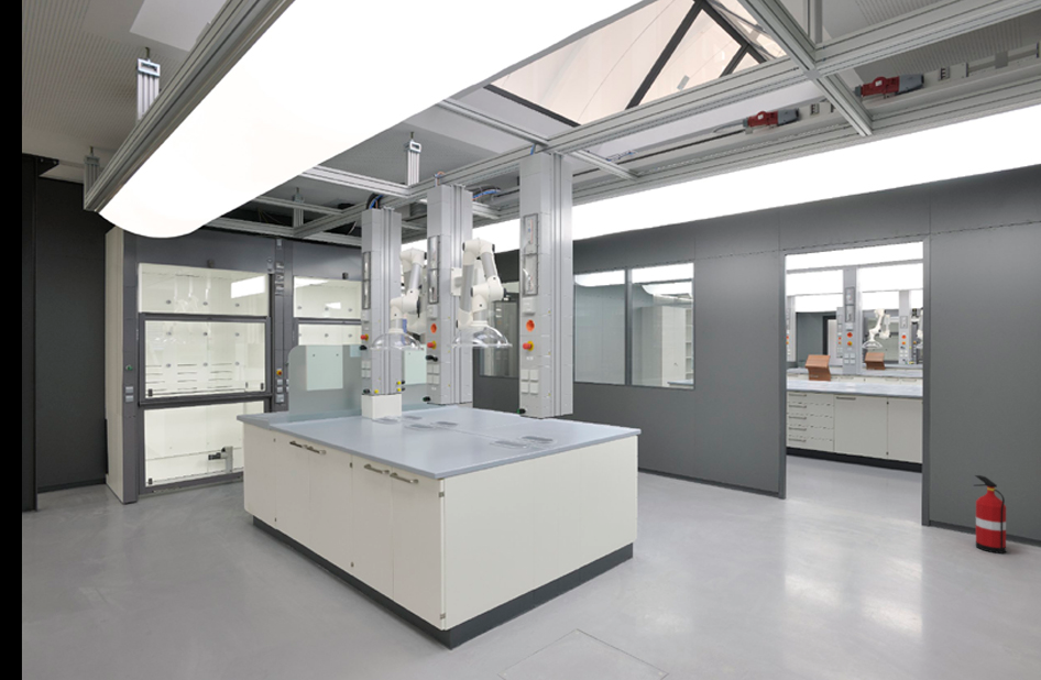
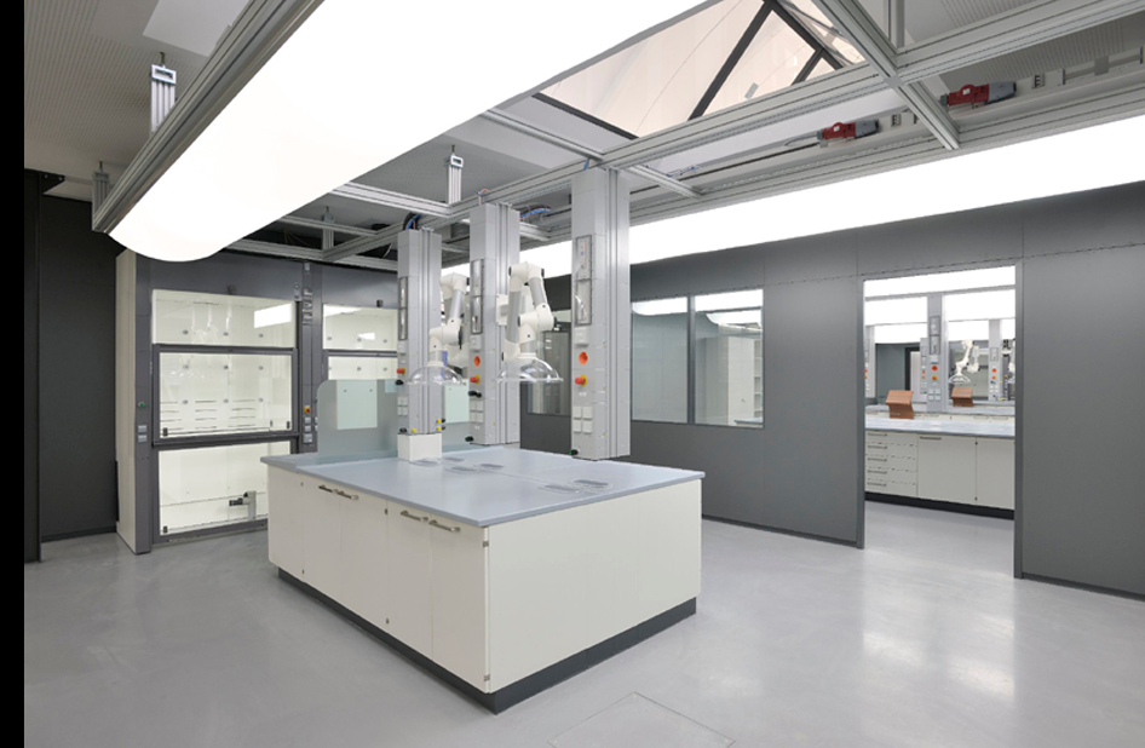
- fire extinguisher [973,474,1007,555]
